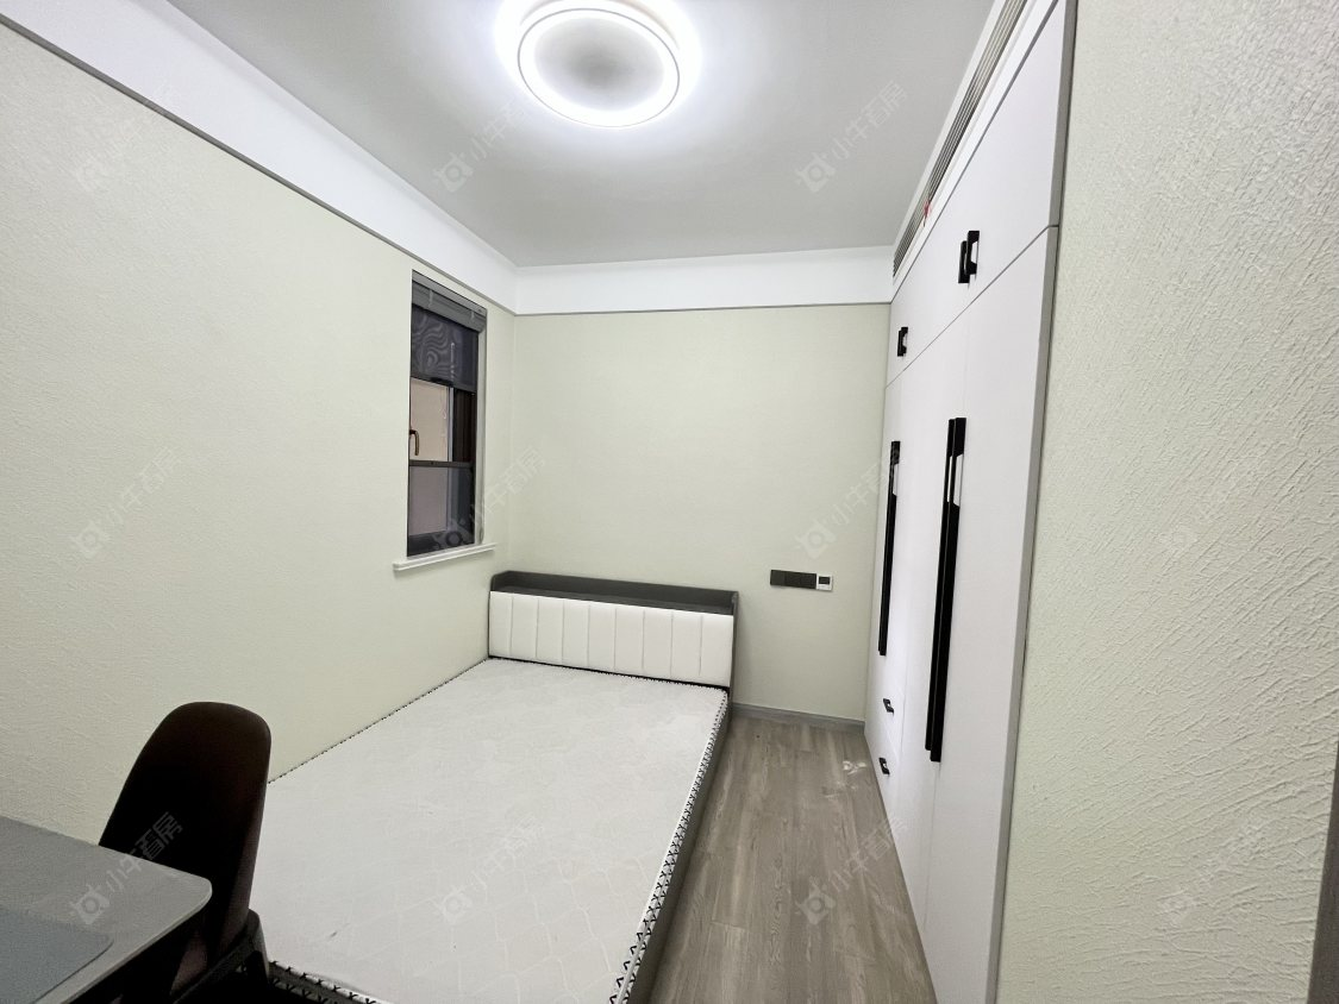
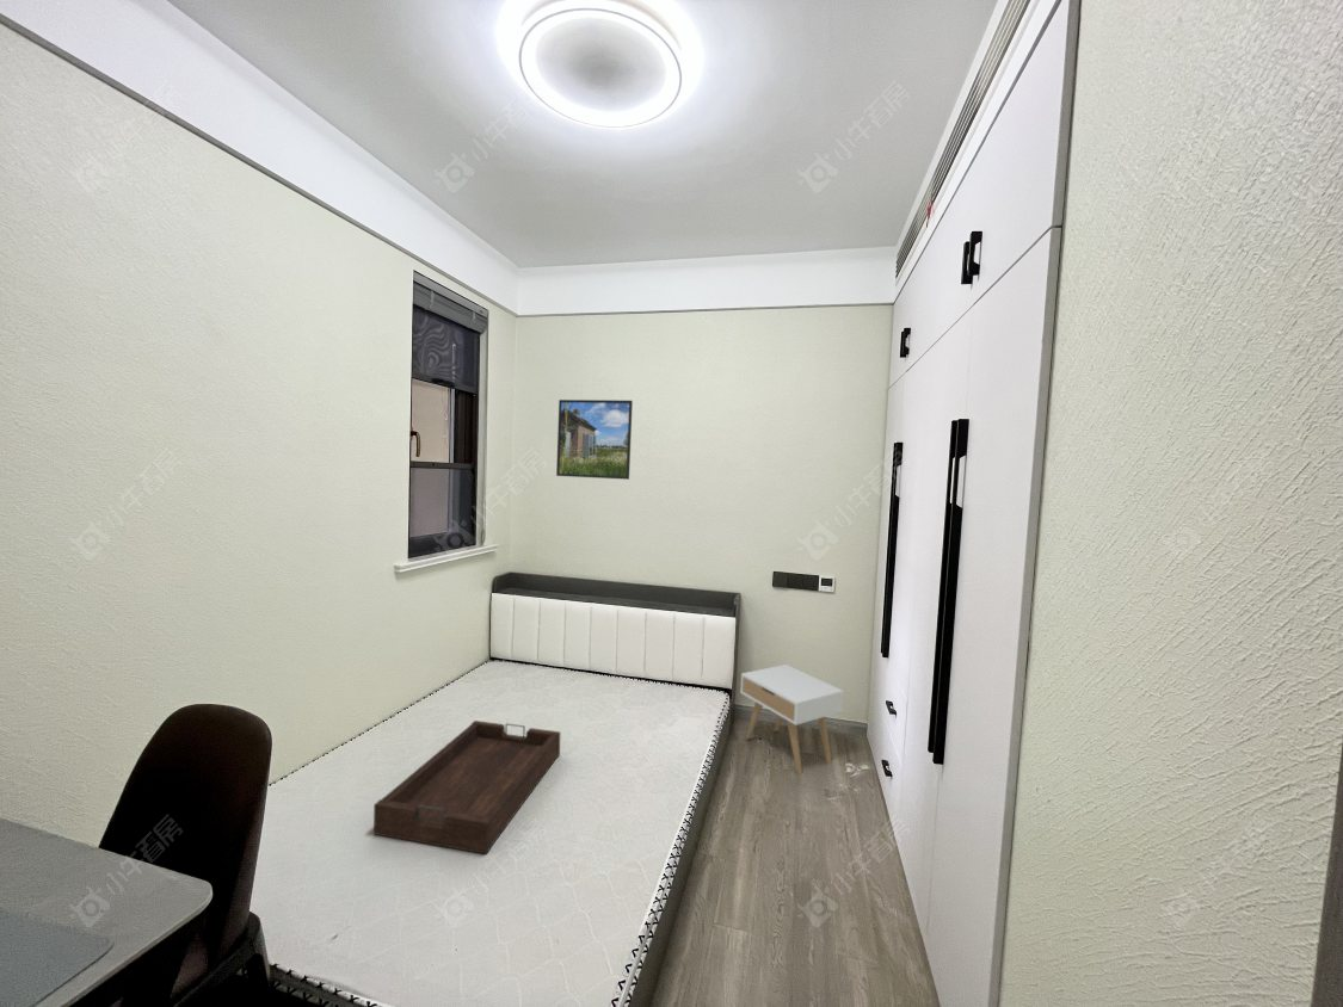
+ tray [372,719,562,855]
+ nightstand [739,663,845,776]
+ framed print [555,399,634,481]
